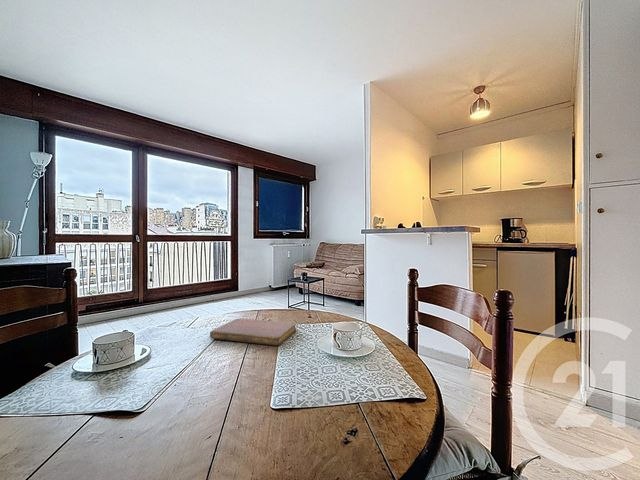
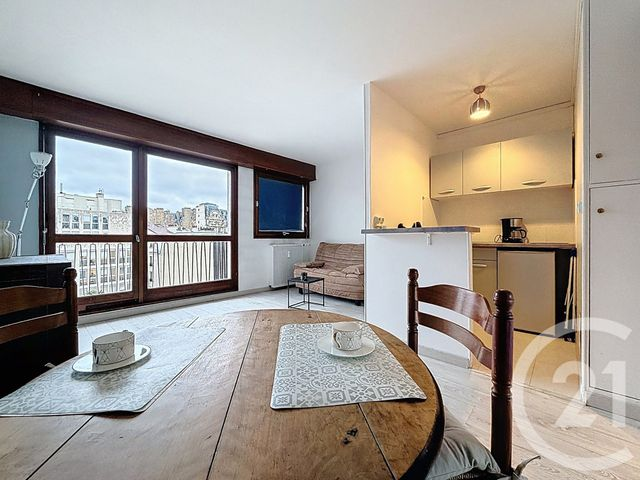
- notebook [209,318,297,347]
